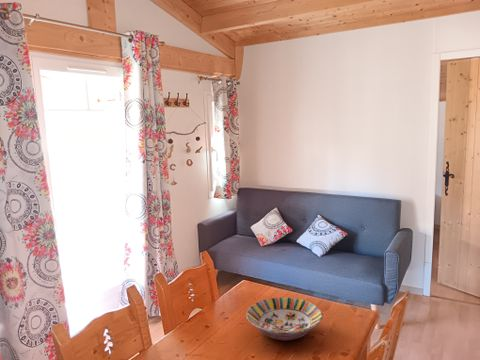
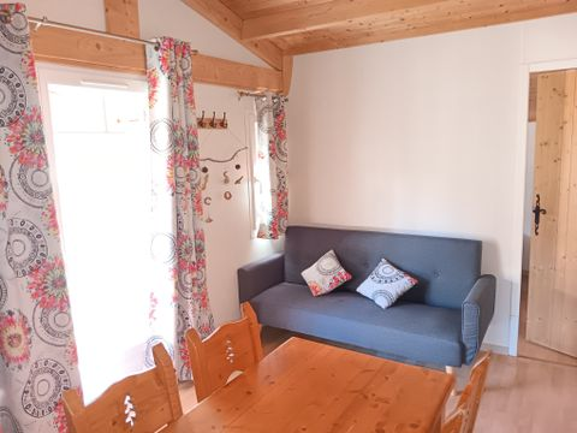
- serving bowl [245,296,324,341]
